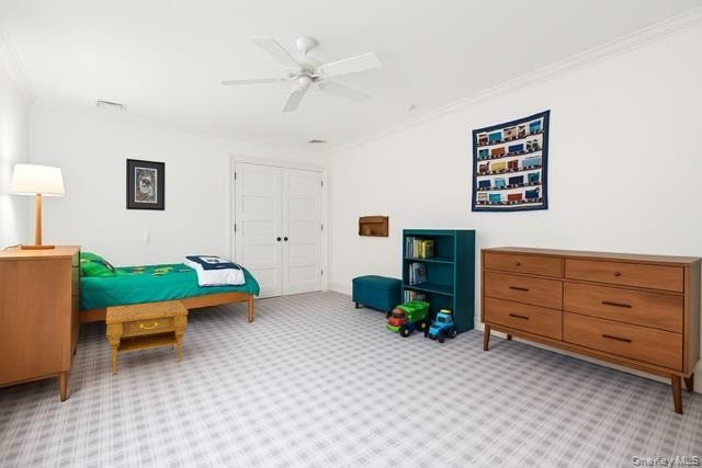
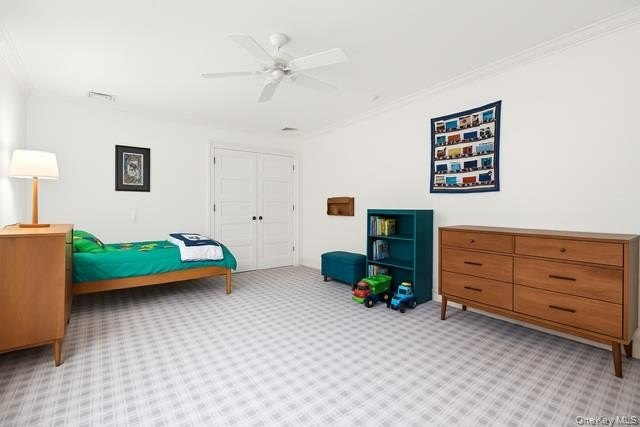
- nightstand [105,299,189,375]
